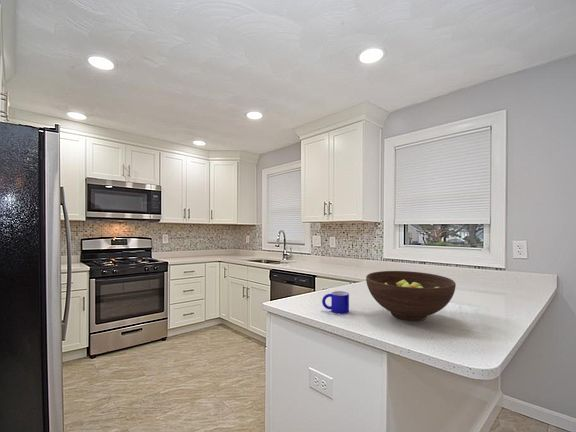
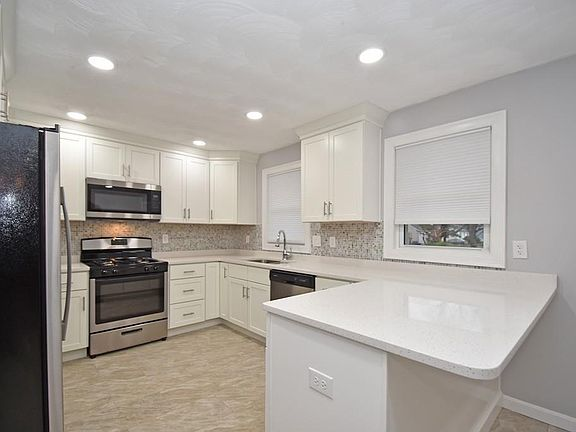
- fruit bowl [365,270,457,322]
- mug [321,290,350,315]
